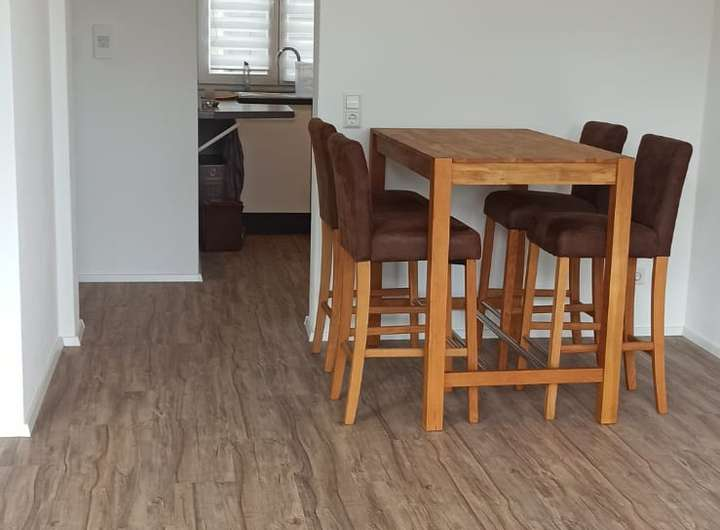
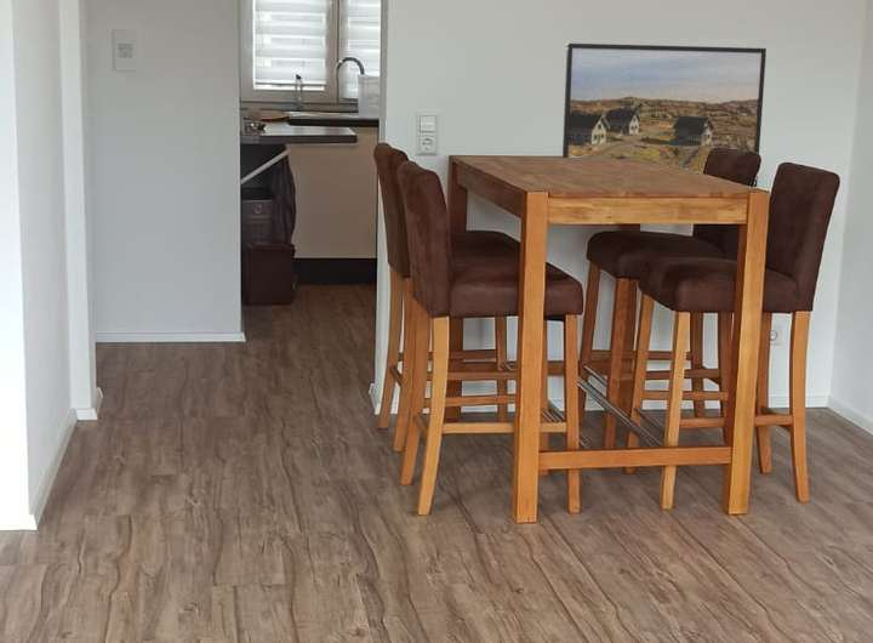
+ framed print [561,42,768,188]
